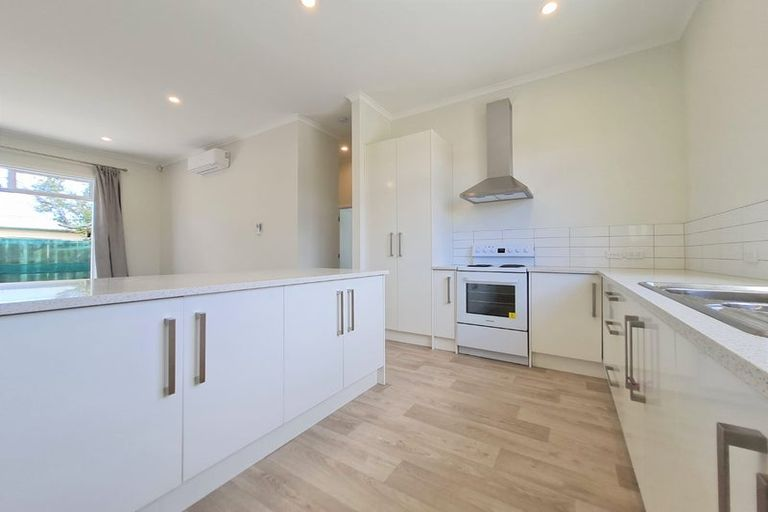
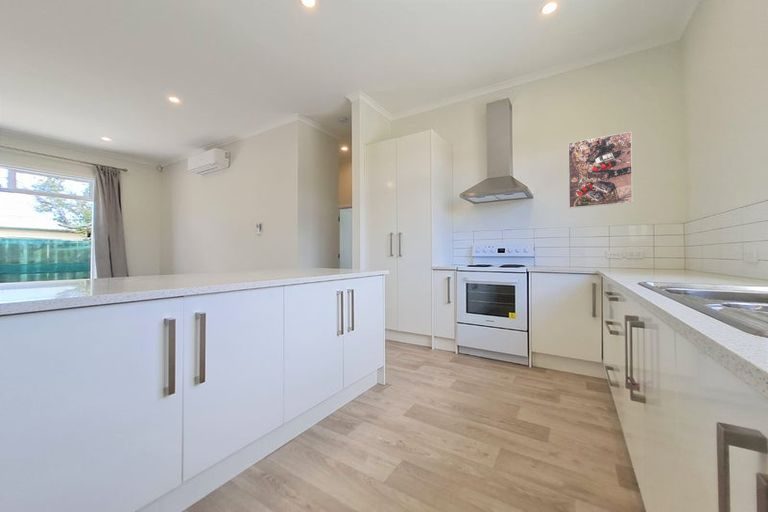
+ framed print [567,131,633,209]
